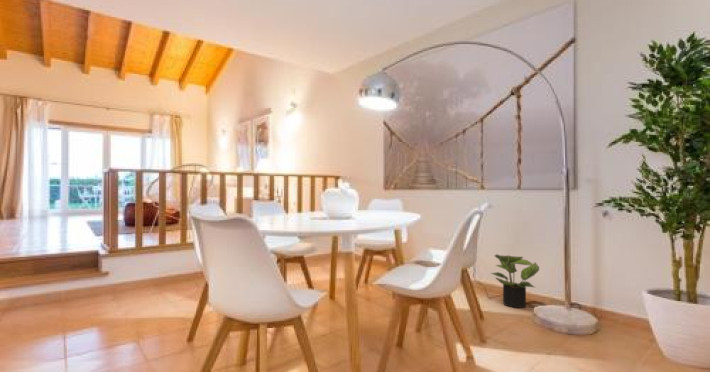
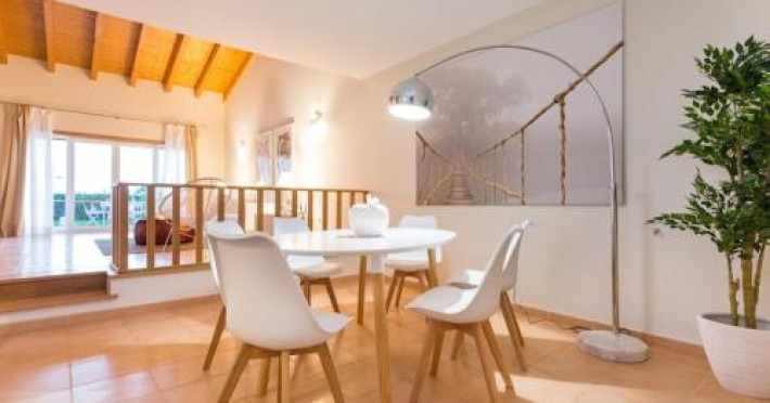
- potted plant [490,253,540,309]
